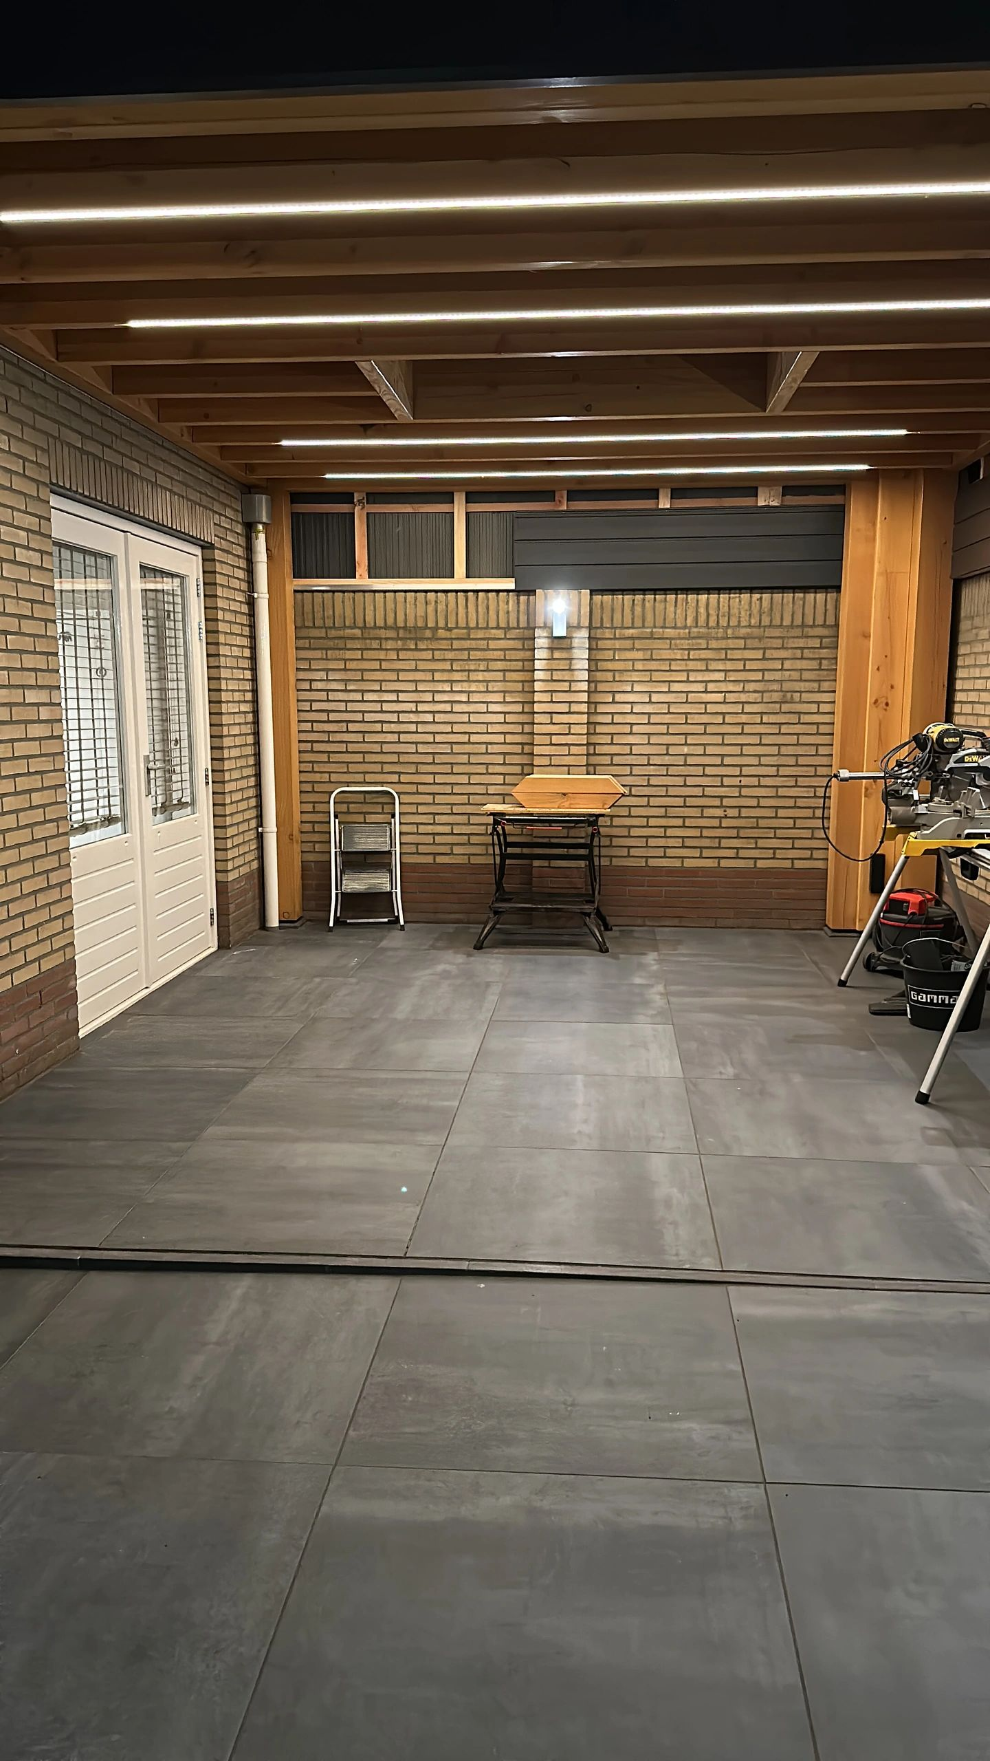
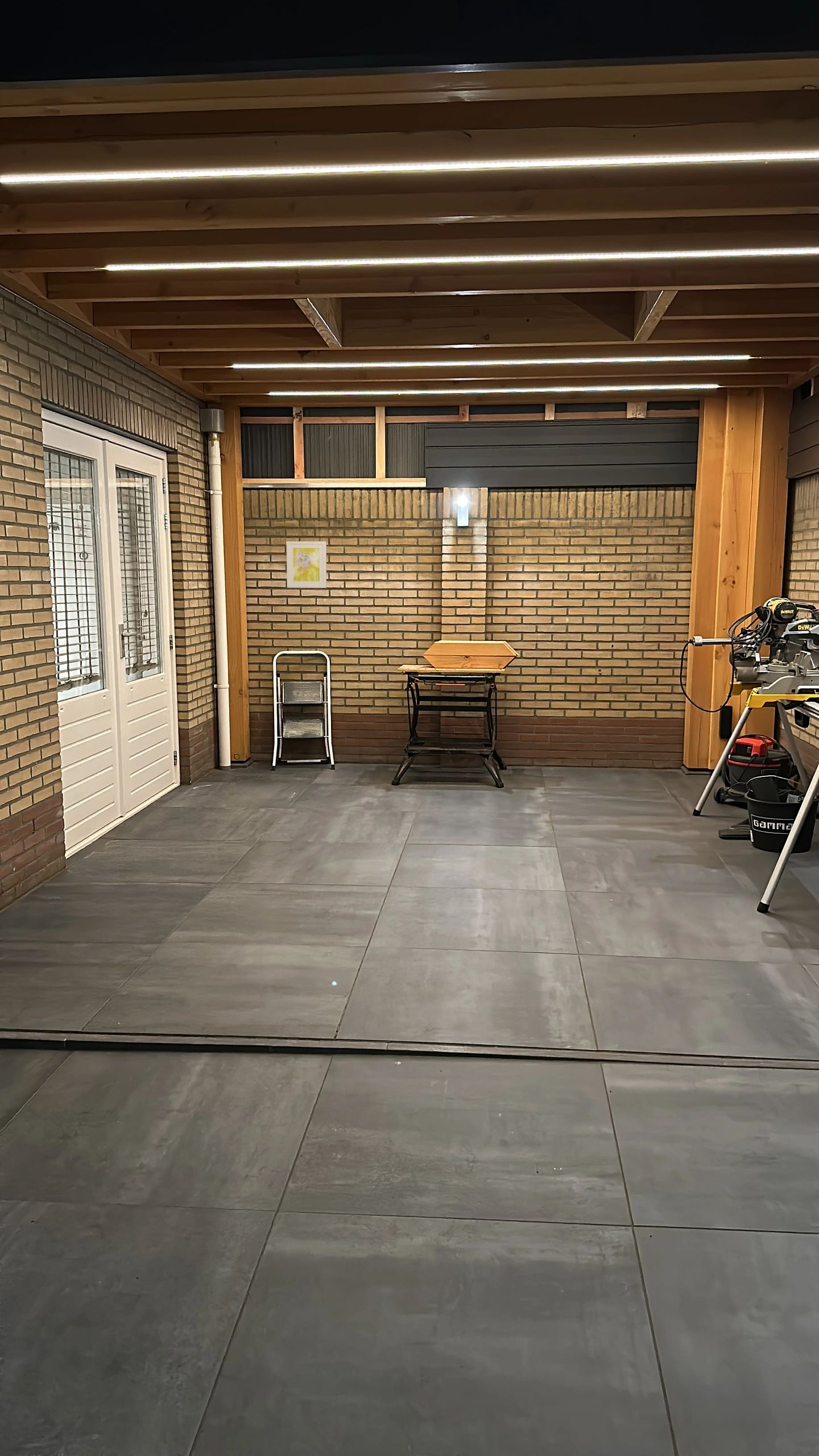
+ wall art [286,541,327,589]
